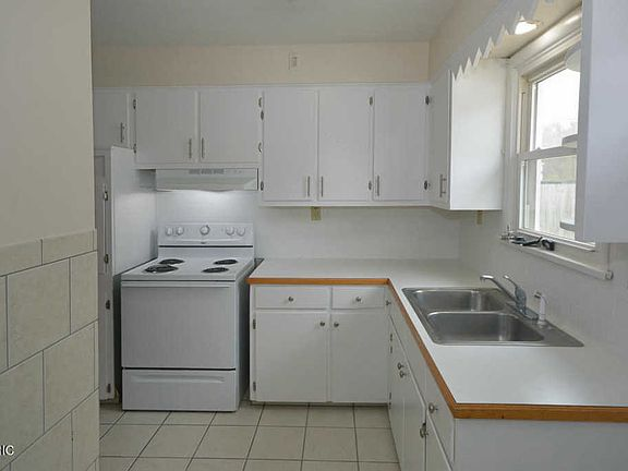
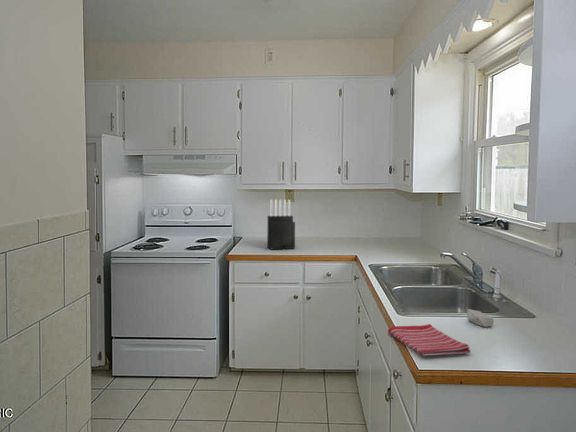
+ soap bar [466,308,495,328]
+ dish towel [387,323,472,357]
+ knife block [266,199,296,251]
